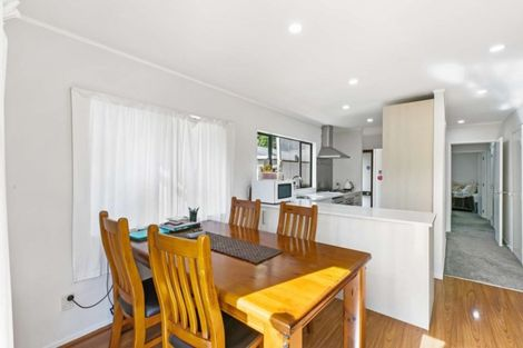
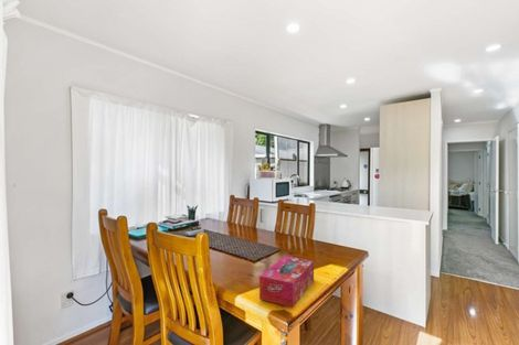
+ tissue box [258,255,315,309]
